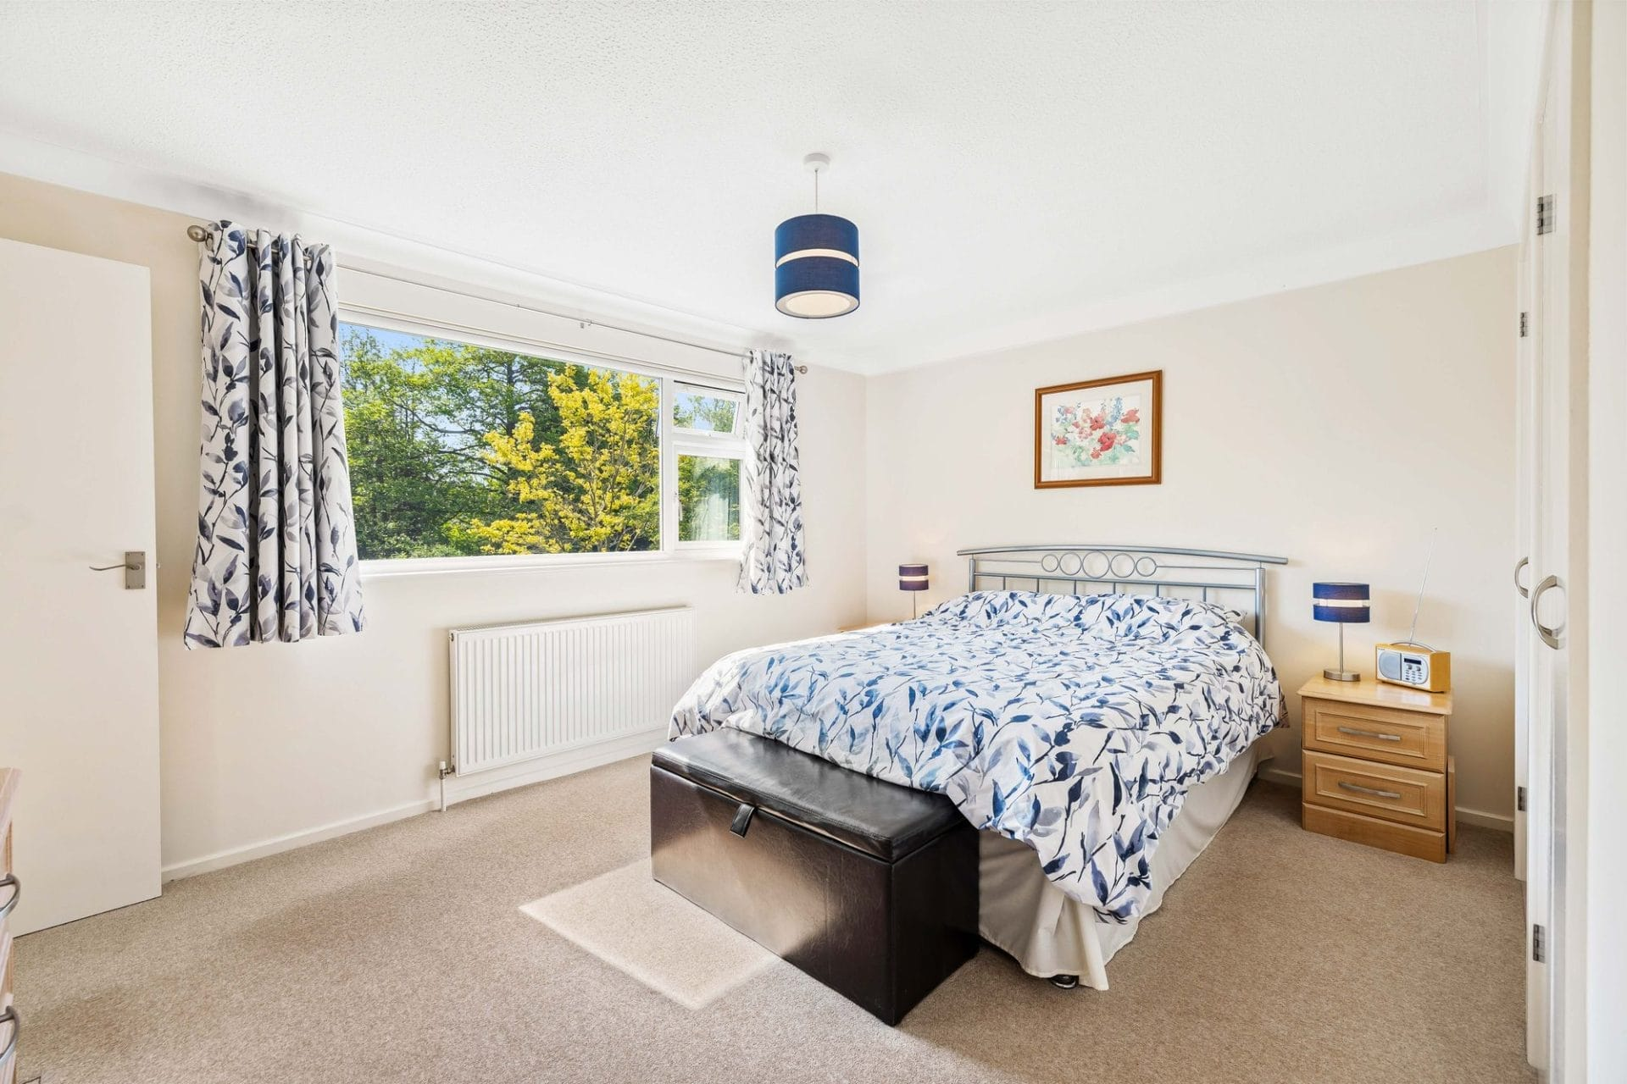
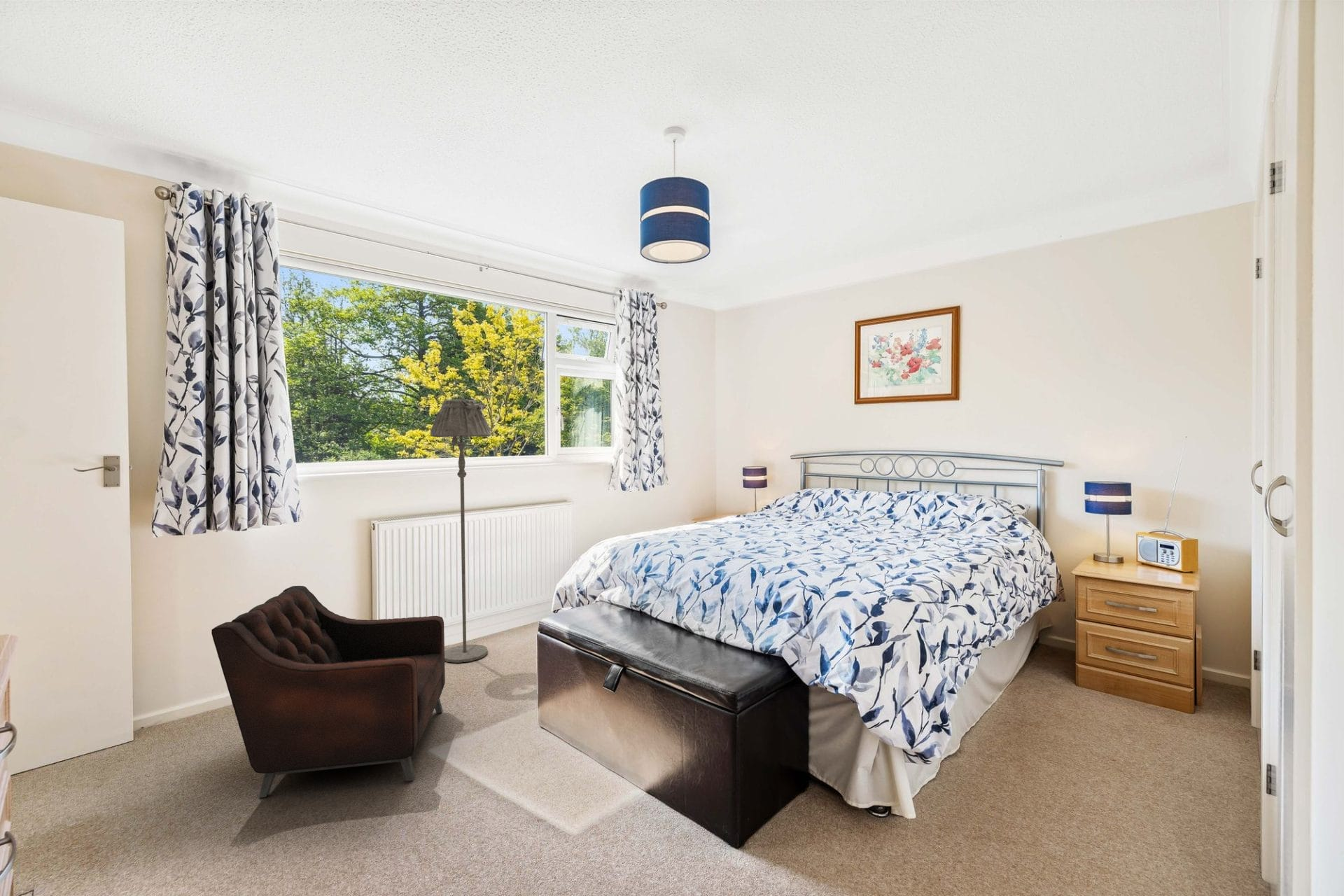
+ armchair [211,585,446,799]
+ floor lamp [430,399,491,664]
